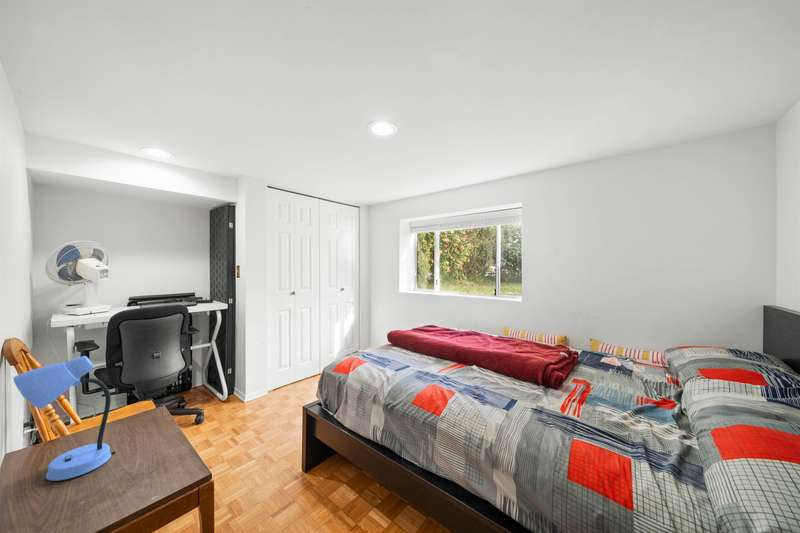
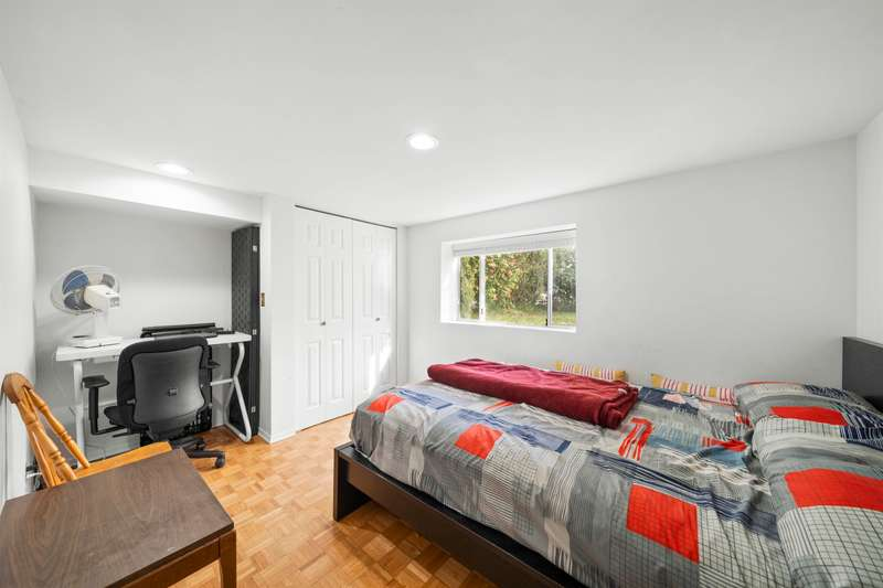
- desk lamp [13,355,117,482]
